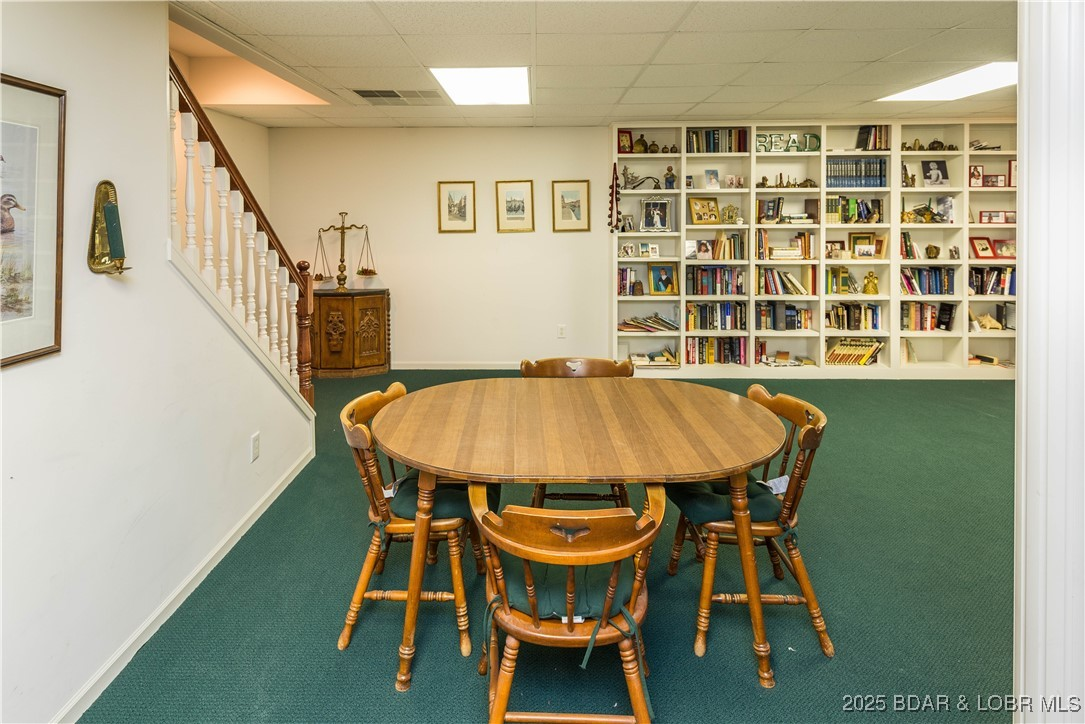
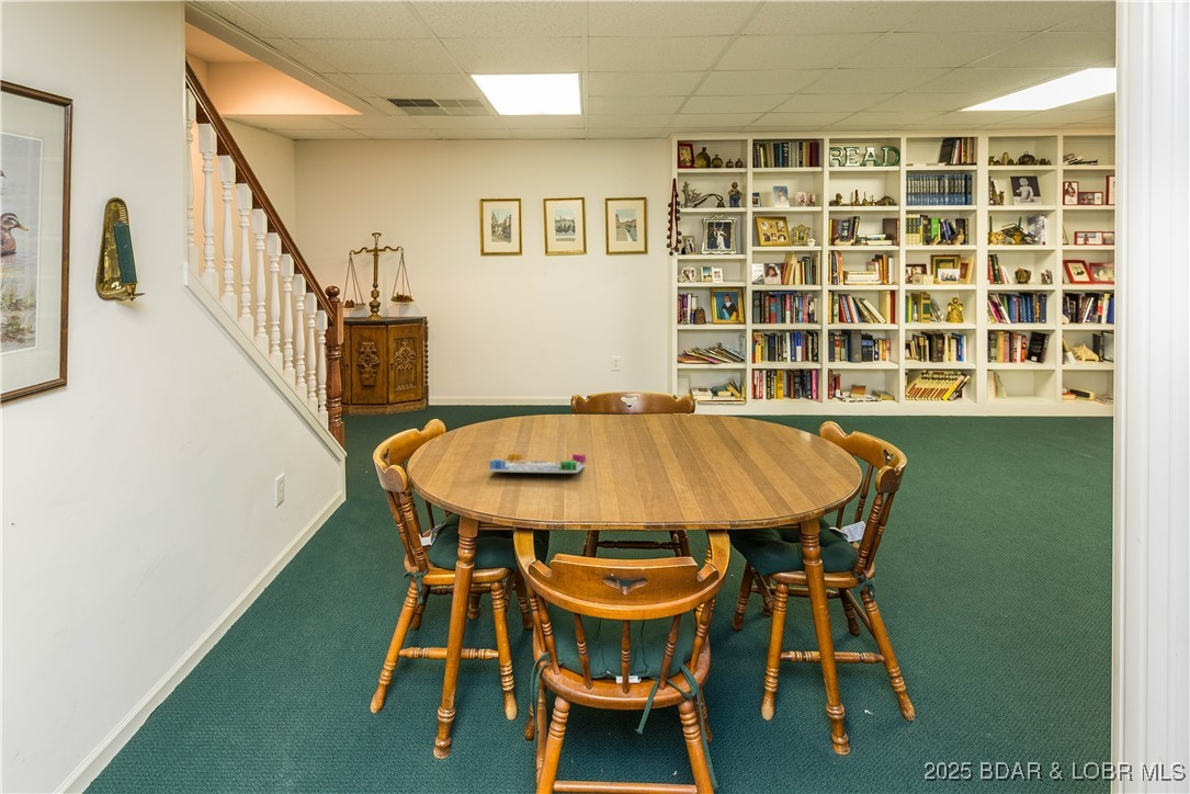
+ board game [487,452,587,474]
